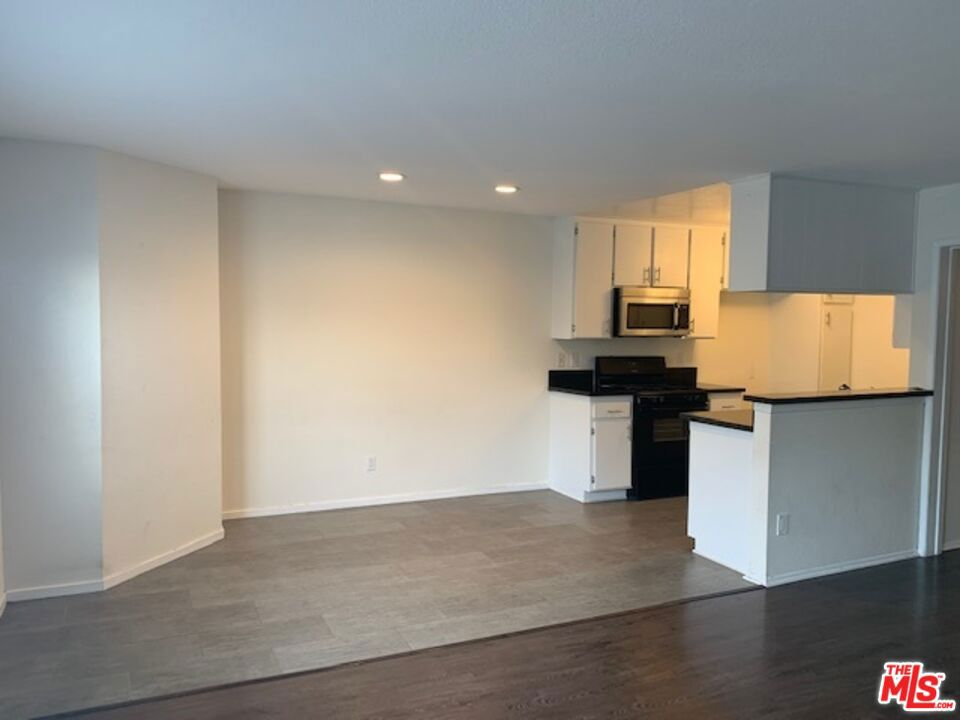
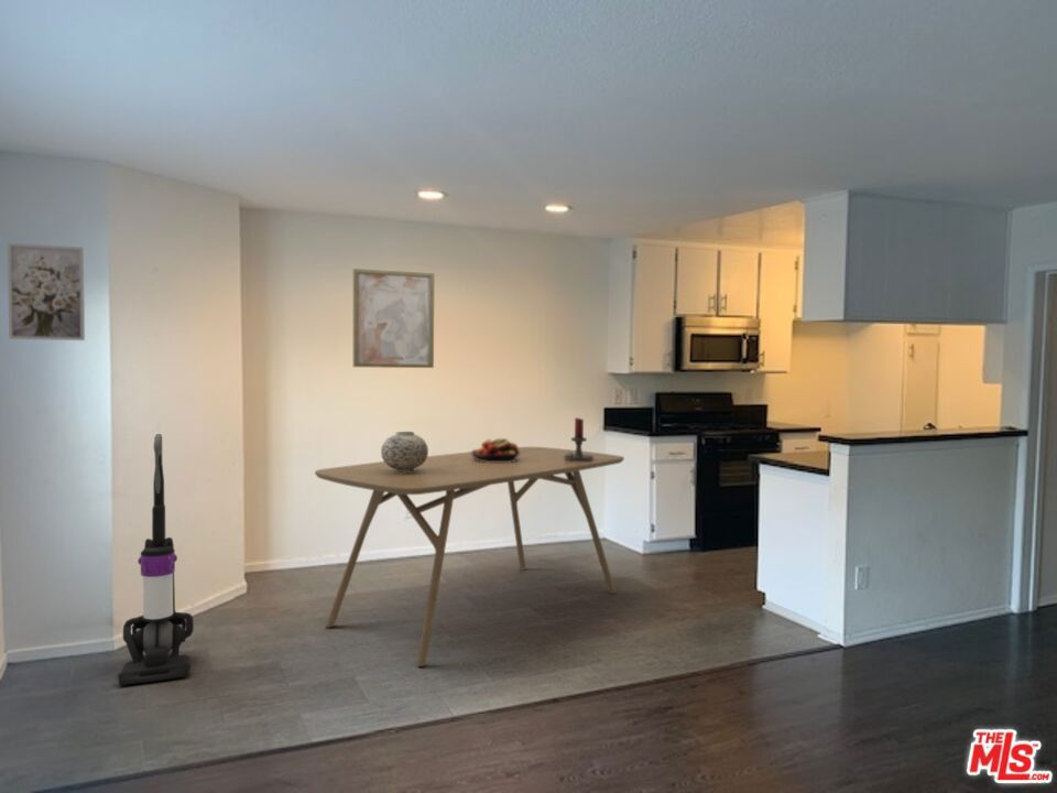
+ vacuum cleaner [117,433,195,686]
+ candle holder [564,416,593,461]
+ vase [380,431,429,472]
+ fruit bowl [470,437,521,463]
+ wall art [352,268,435,369]
+ dining table [314,446,625,667]
+ wall art [7,242,86,341]
